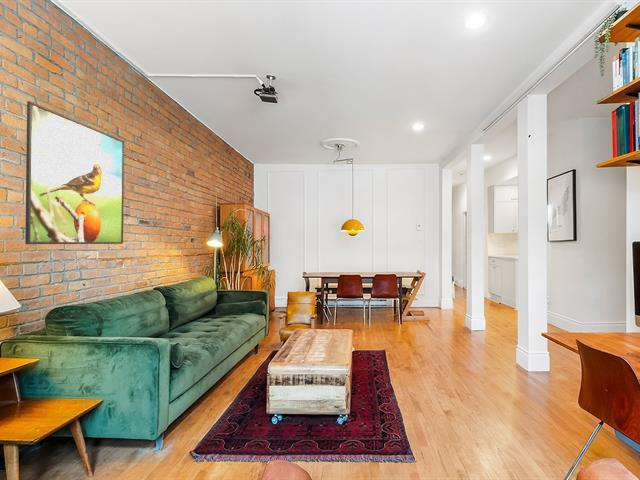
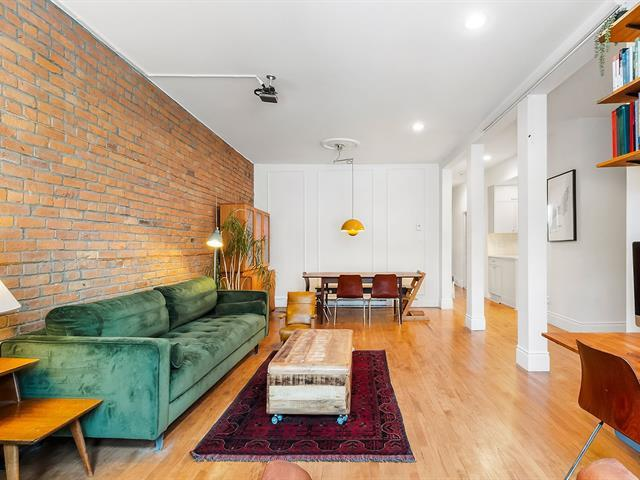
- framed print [24,100,125,245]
